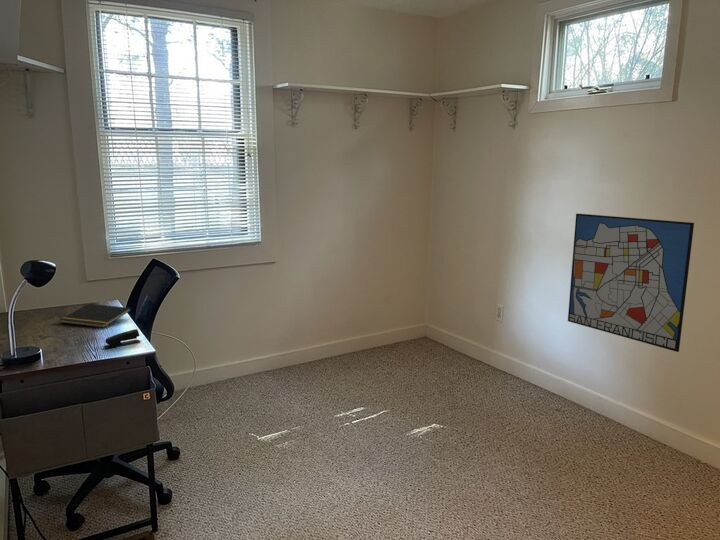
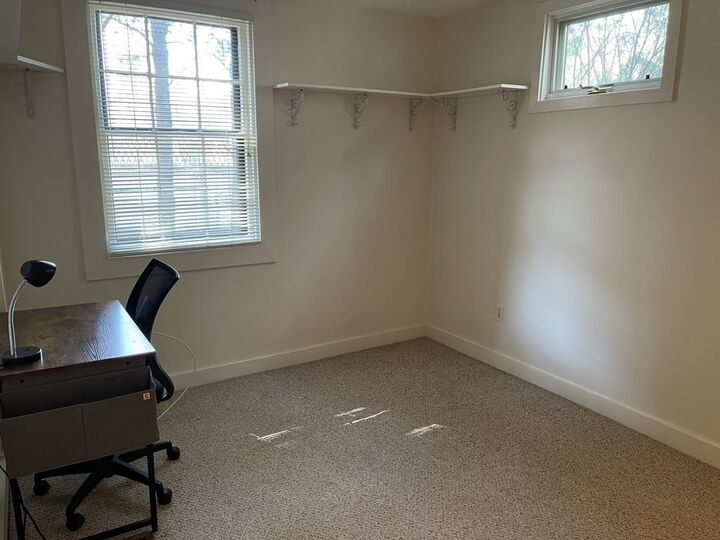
- notepad [59,303,132,329]
- stapler [103,328,141,349]
- wall art [567,213,695,353]
